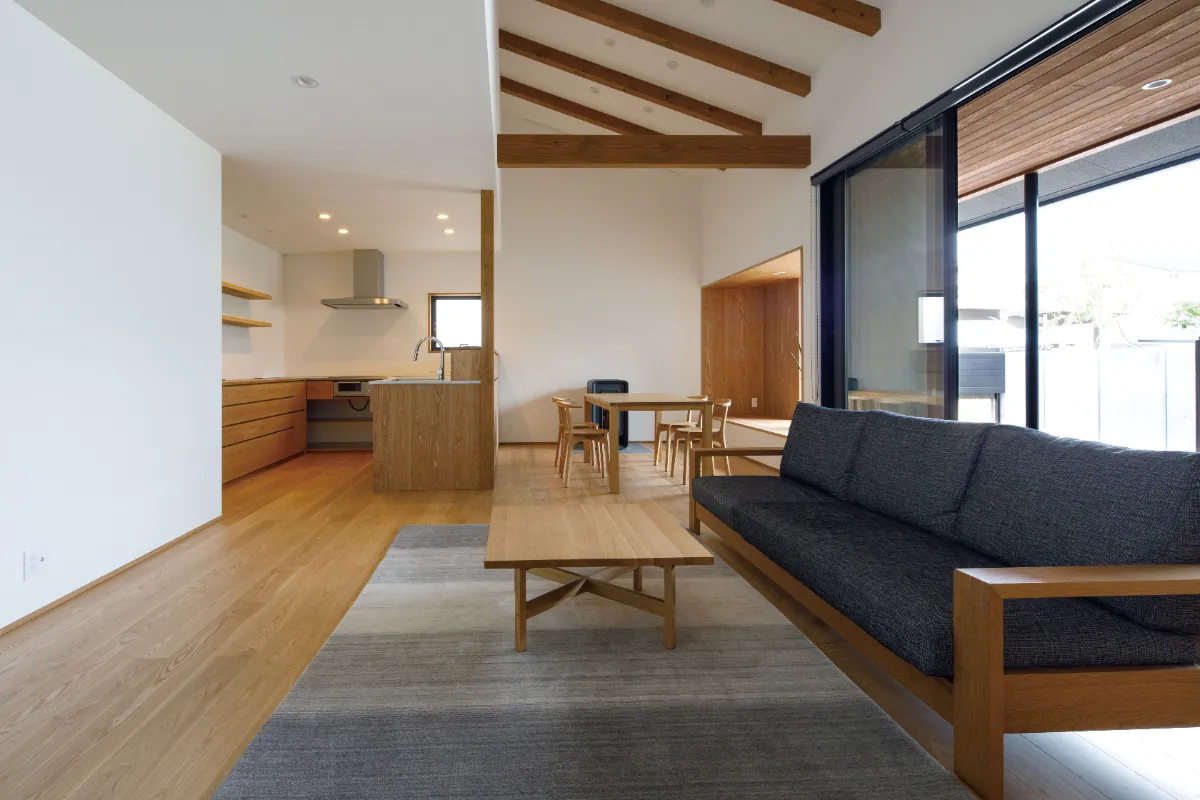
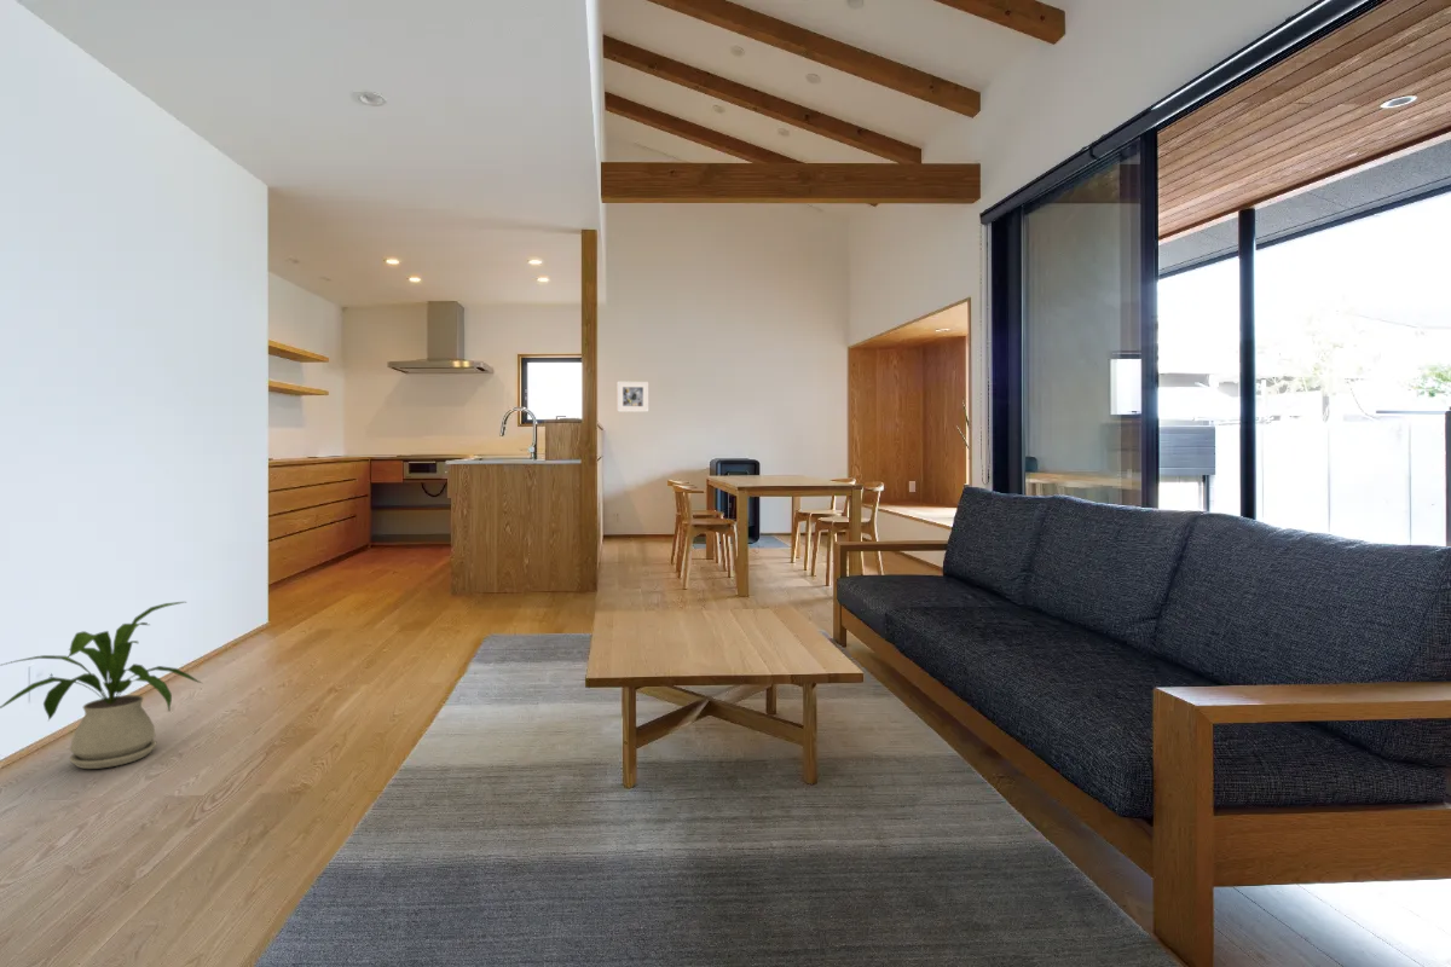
+ house plant [0,601,203,770]
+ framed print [617,381,649,413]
